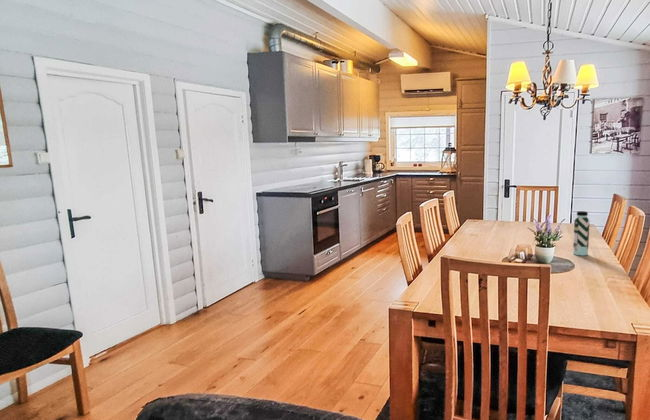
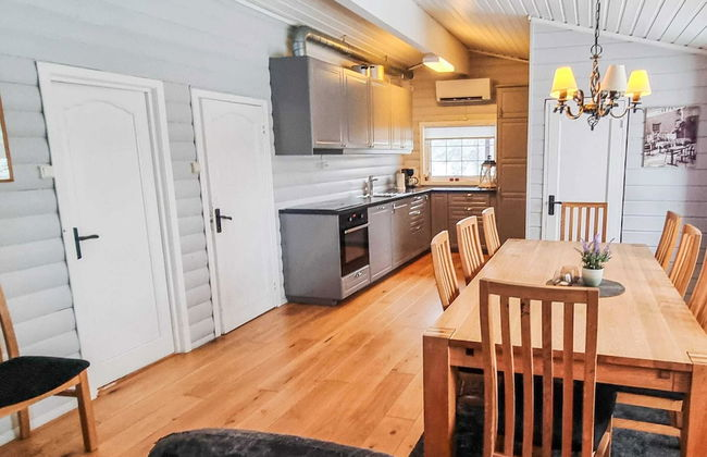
- water bottle [572,210,590,257]
